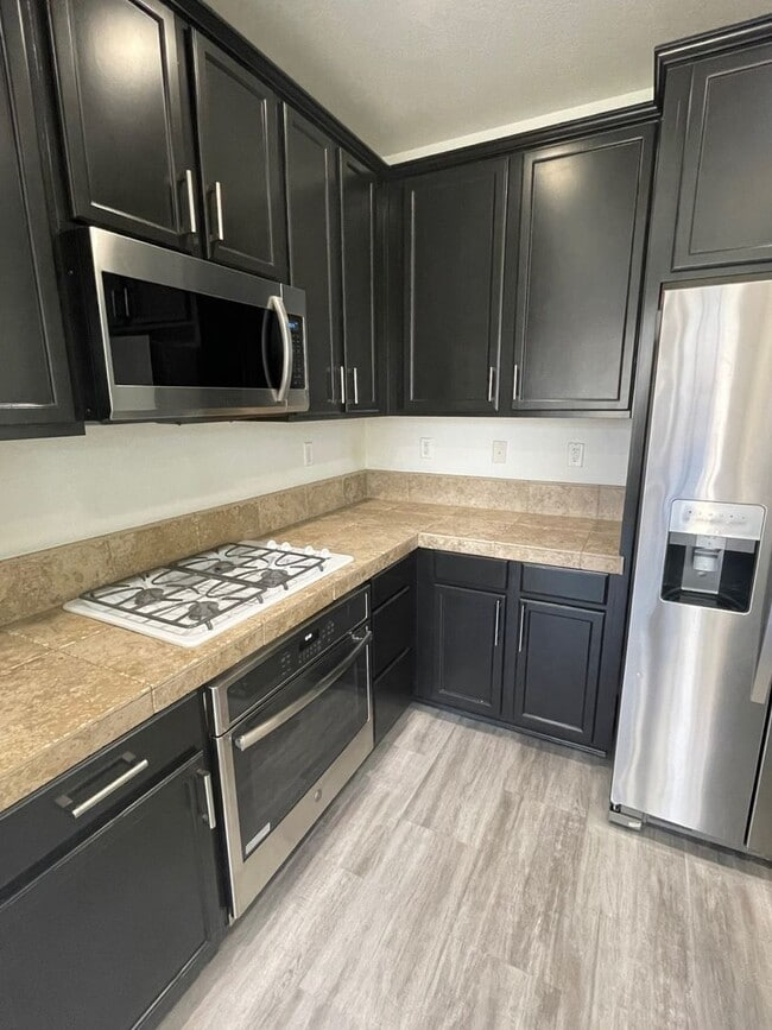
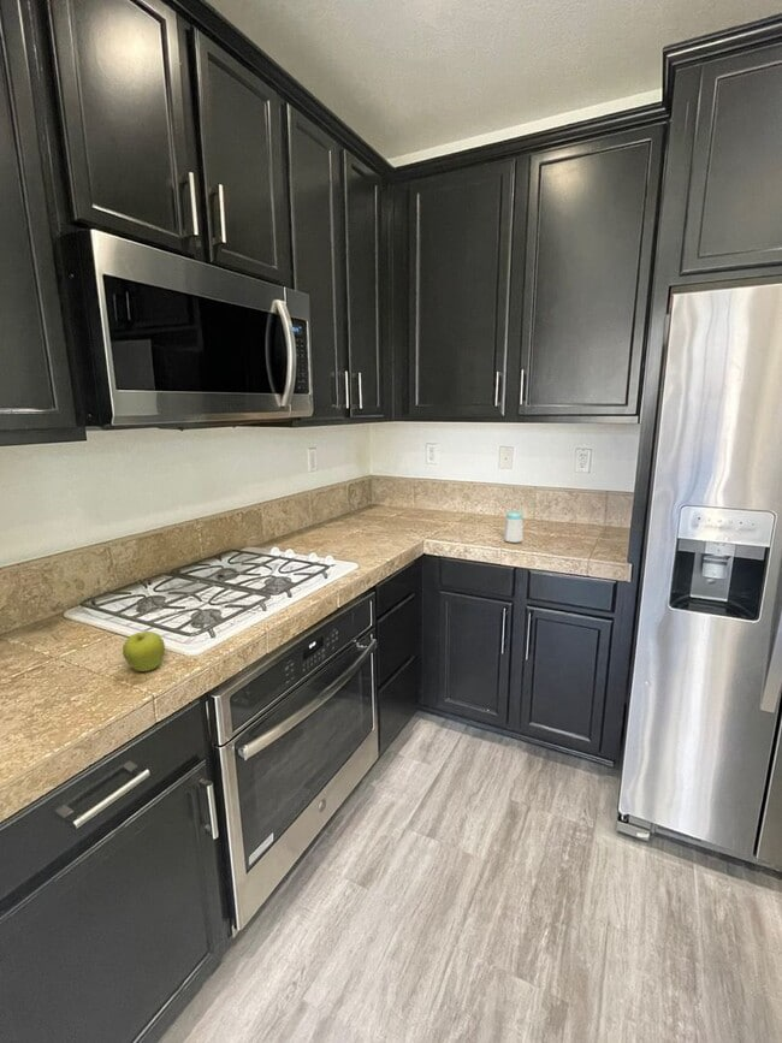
+ fruit [122,630,166,672]
+ salt shaker [503,510,525,544]
